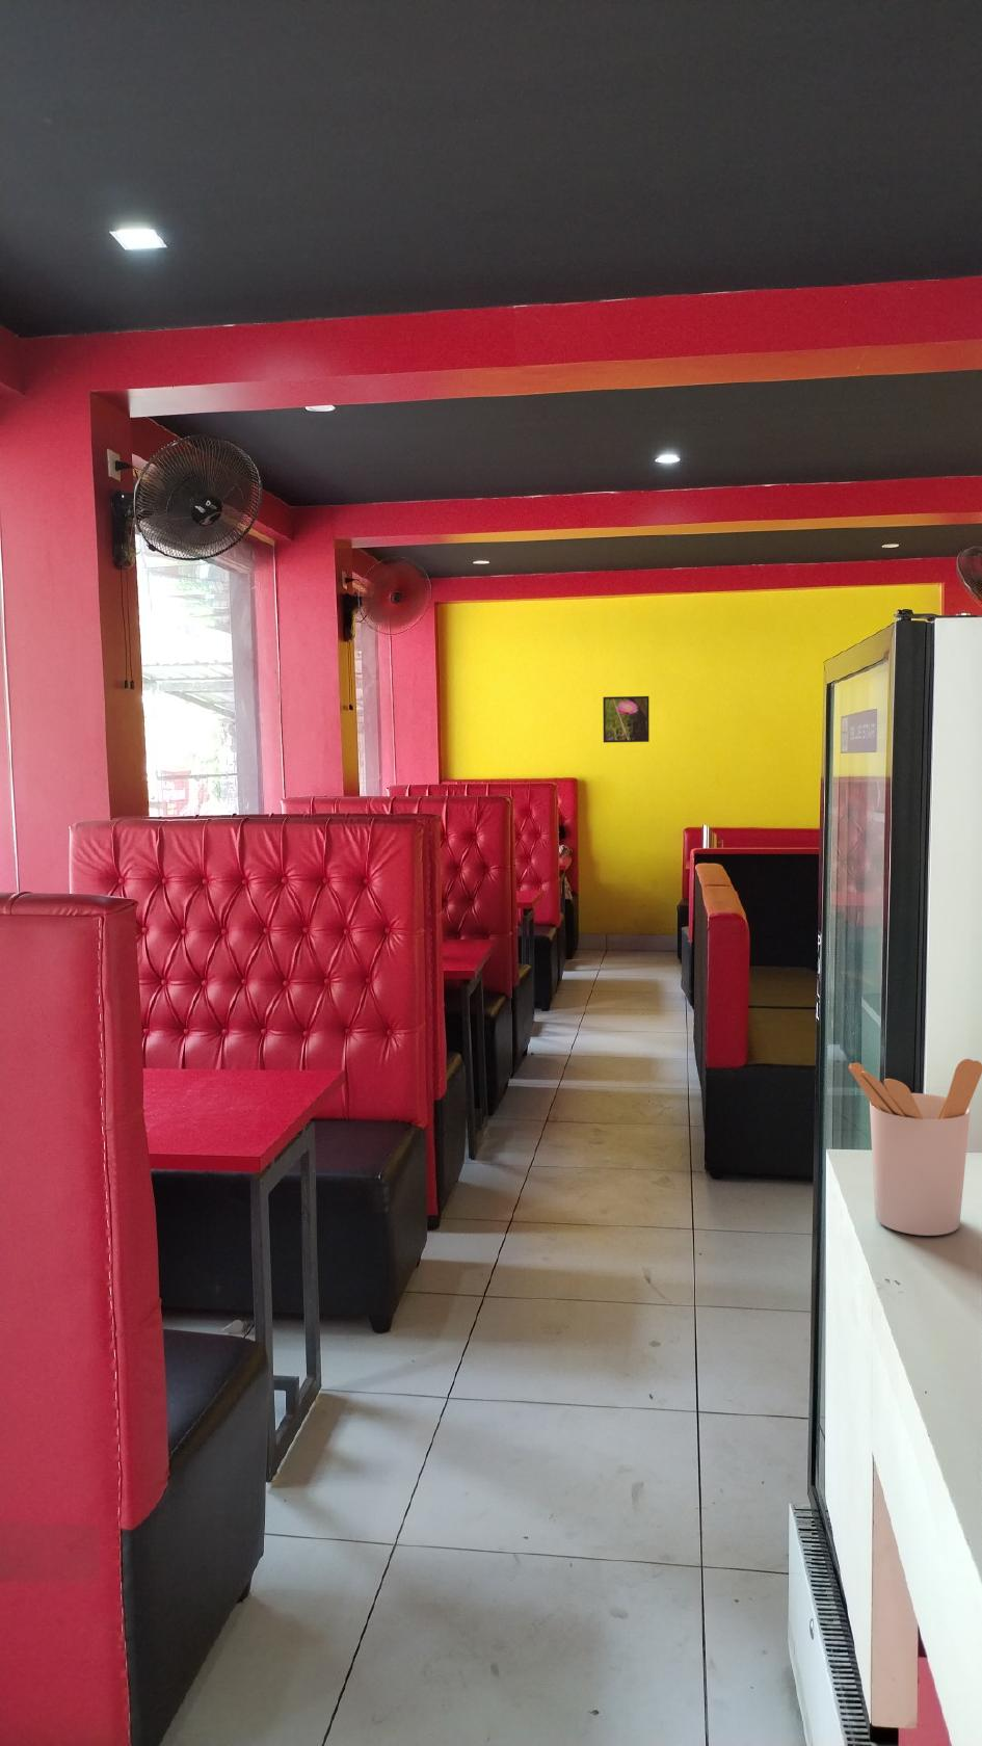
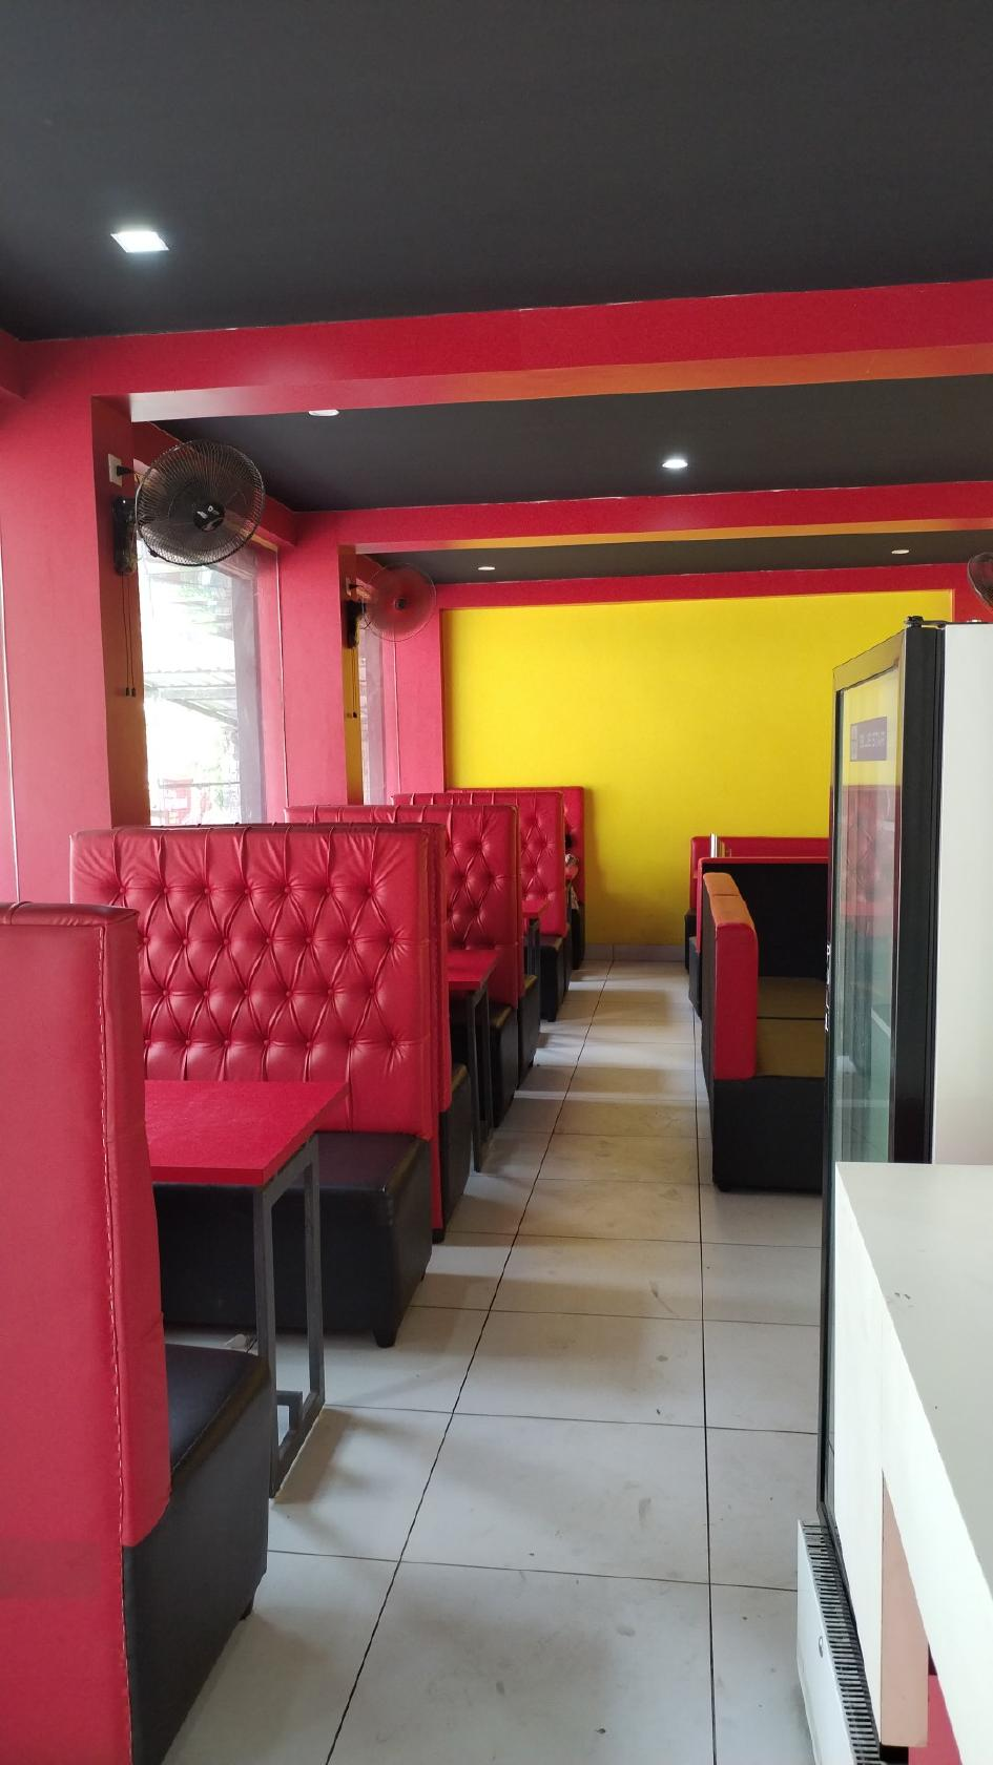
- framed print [602,696,651,743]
- utensil holder [847,1058,982,1236]
